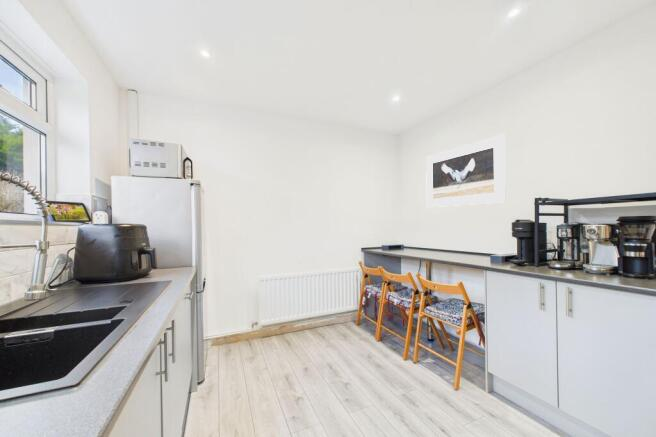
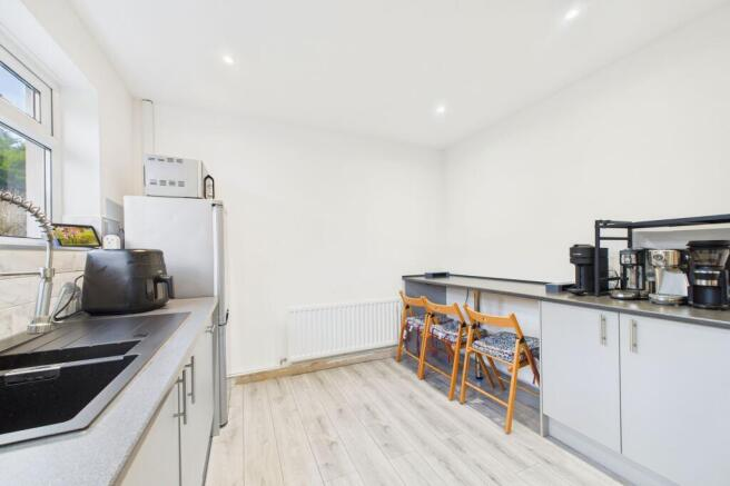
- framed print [425,133,507,208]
